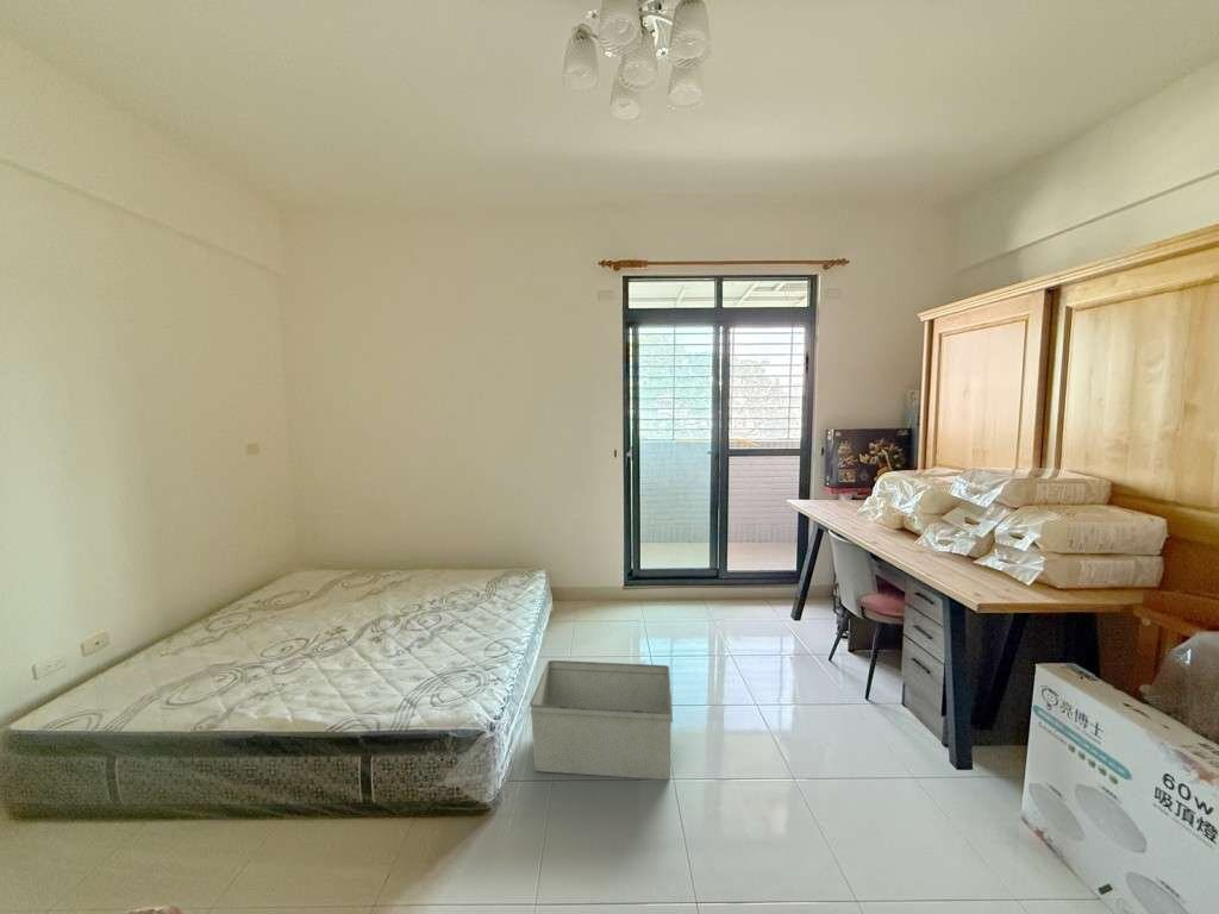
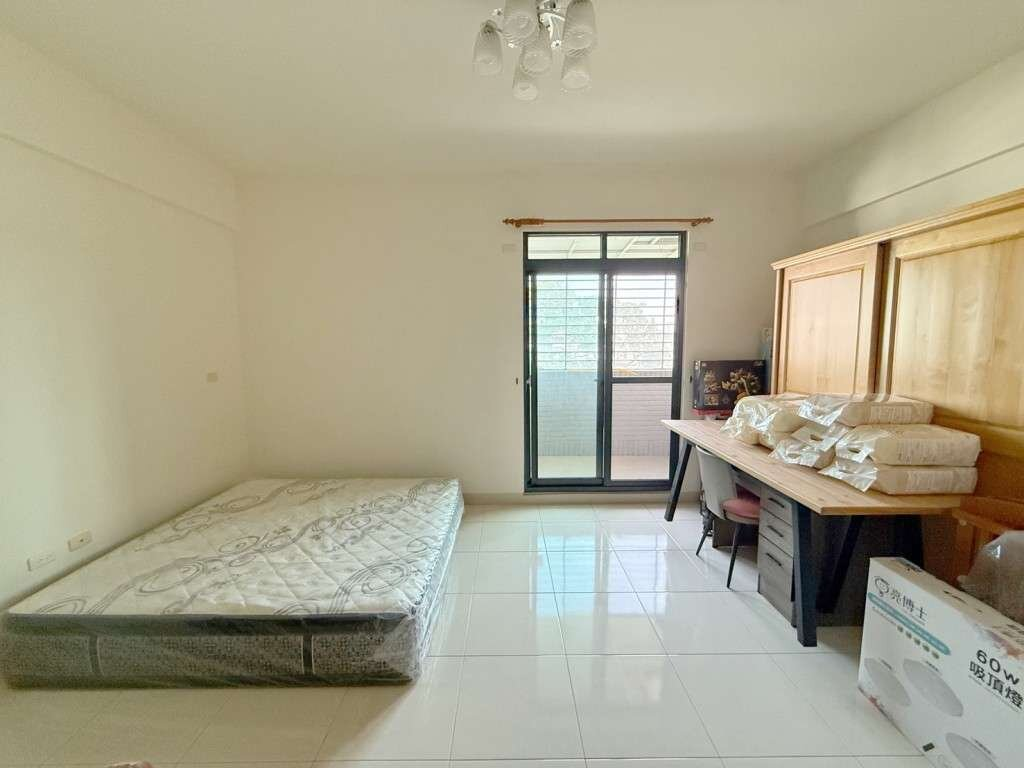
- storage bin [529,659,674,781]
